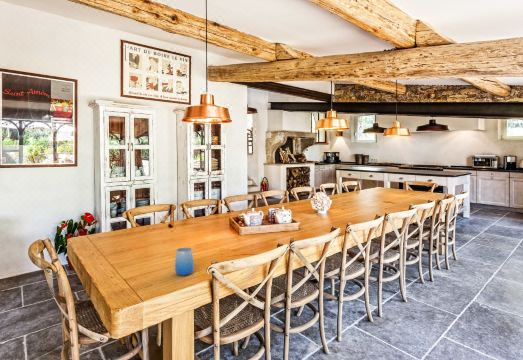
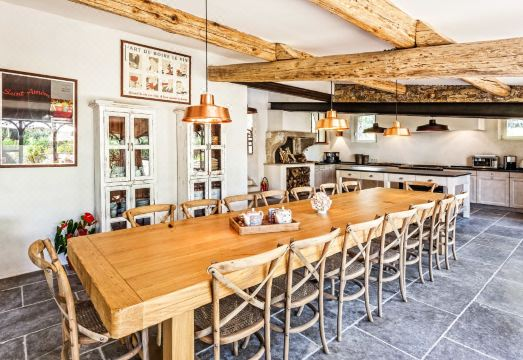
- cup [174,247,195,276]
